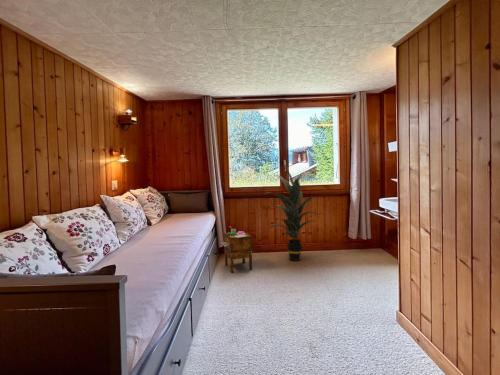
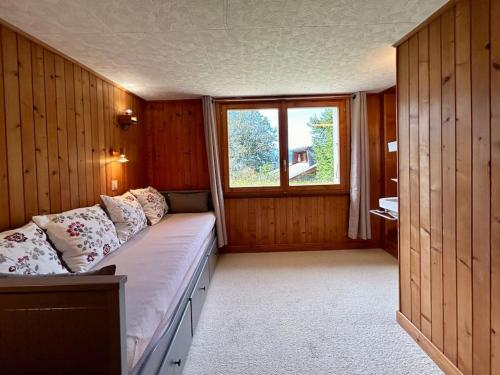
- indoor plant [264,166,321,262]
- nightstand [221,225,254,273]
